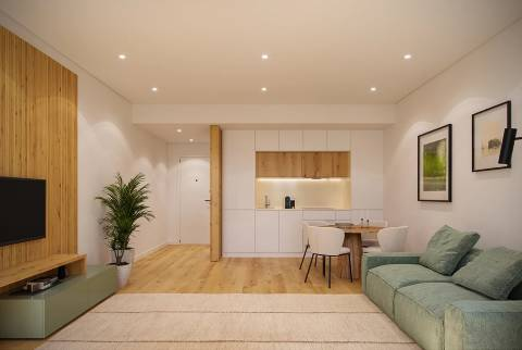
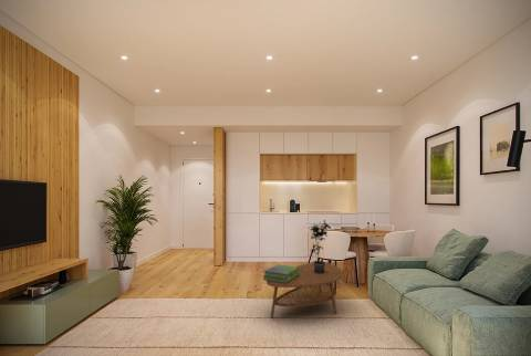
+ potted plant [308,219,332,273]
+ coffee table [266,262,344,320]
+ stack of books [262,263,300,283]
